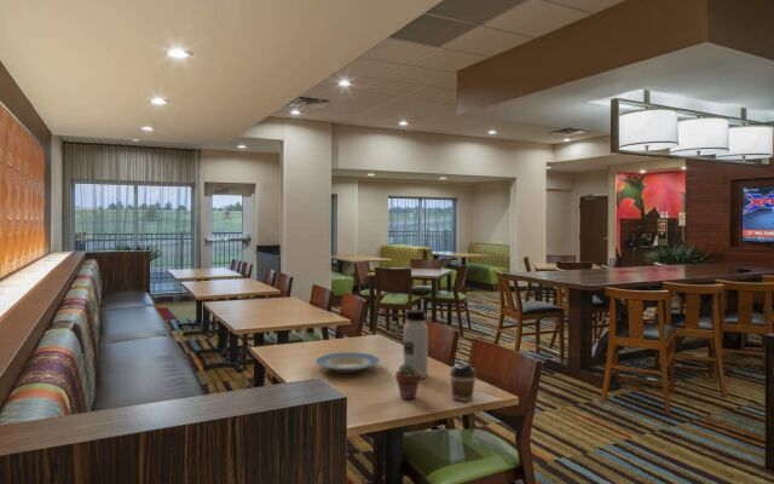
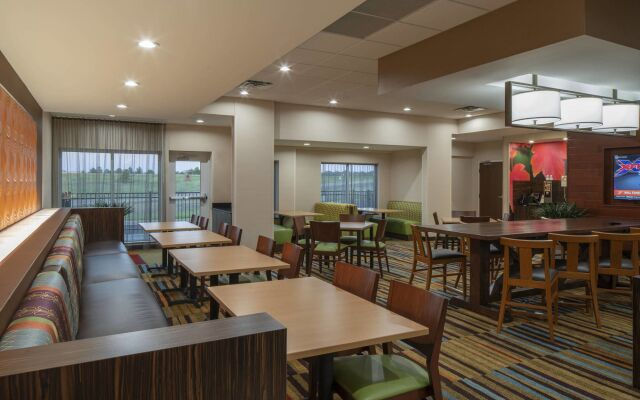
- coffee cup [449,363,478,403]
- plate [314,351,381,373]
- water bottle [403,309,429,380]
- potted succulent [394,362,422,401]
